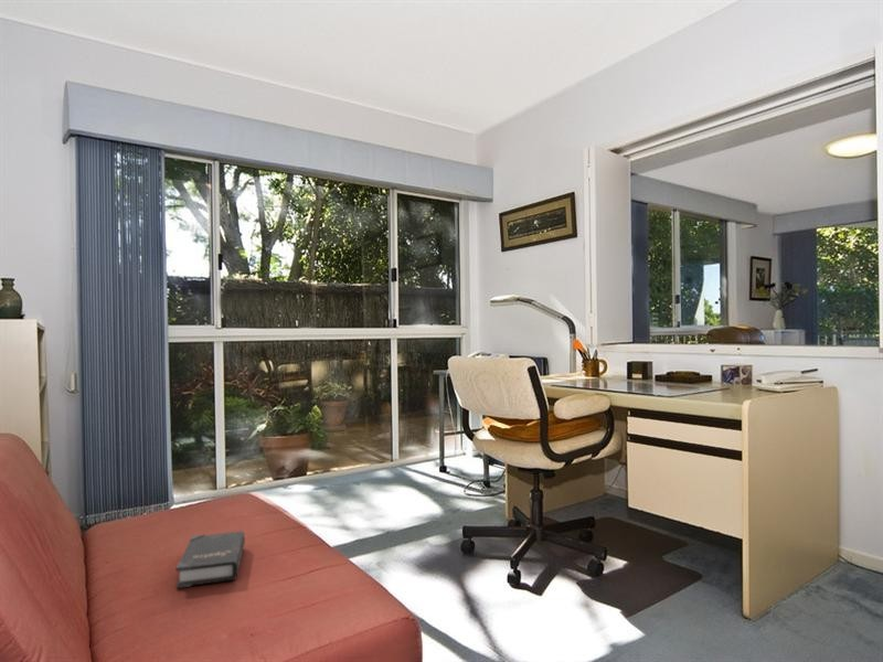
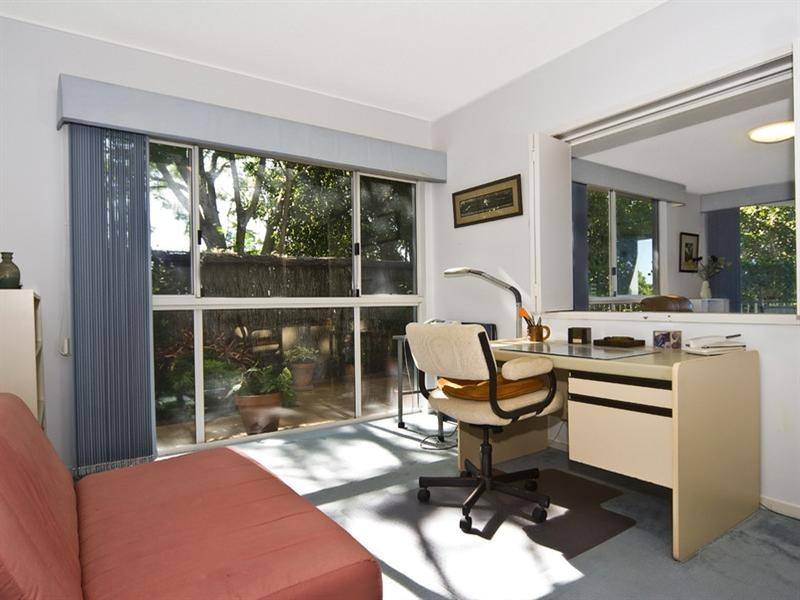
- hardback book [175,531,246,589]
